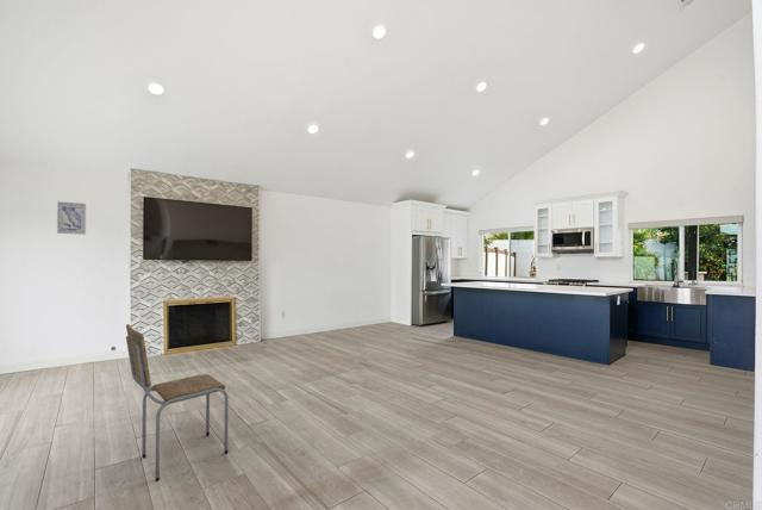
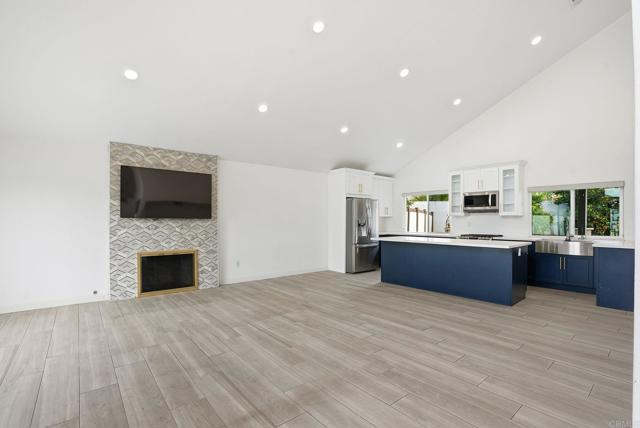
- dining chair [125,323,230,483]
- wall art [56,200,87,236]
